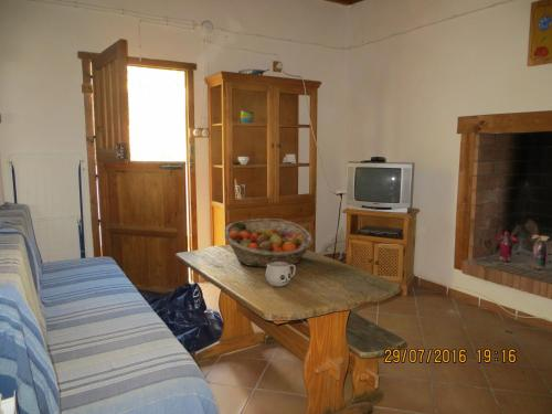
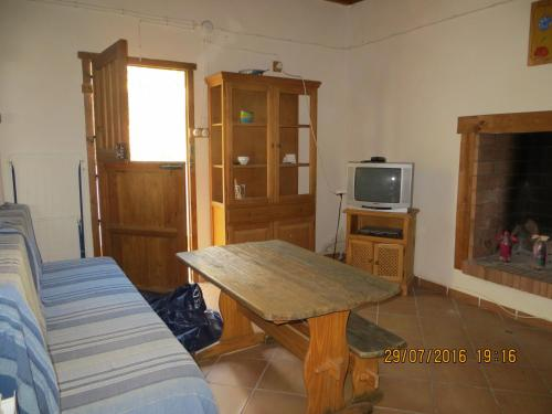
- fruit basket [223,217,315,268]
- mug [265,262,297,288]
